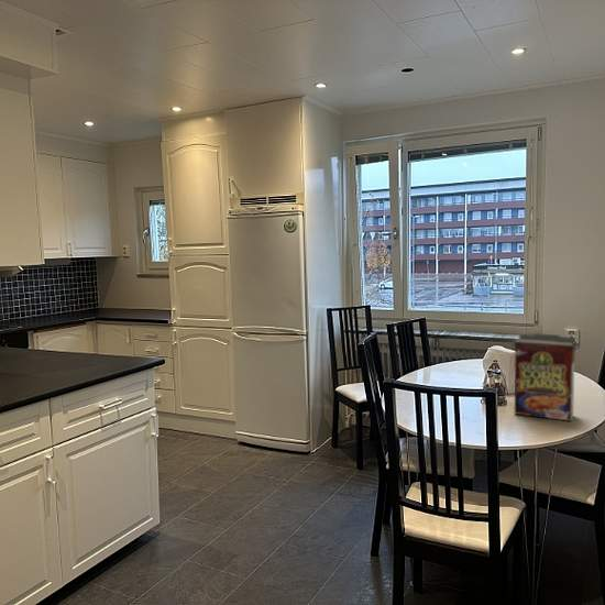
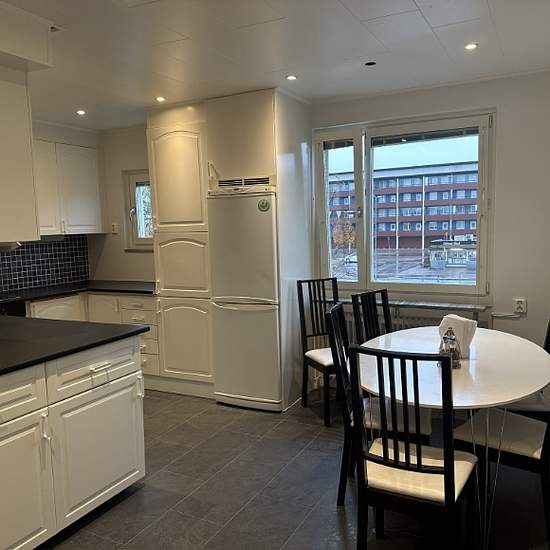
- cereal box [509,333,576,422]
